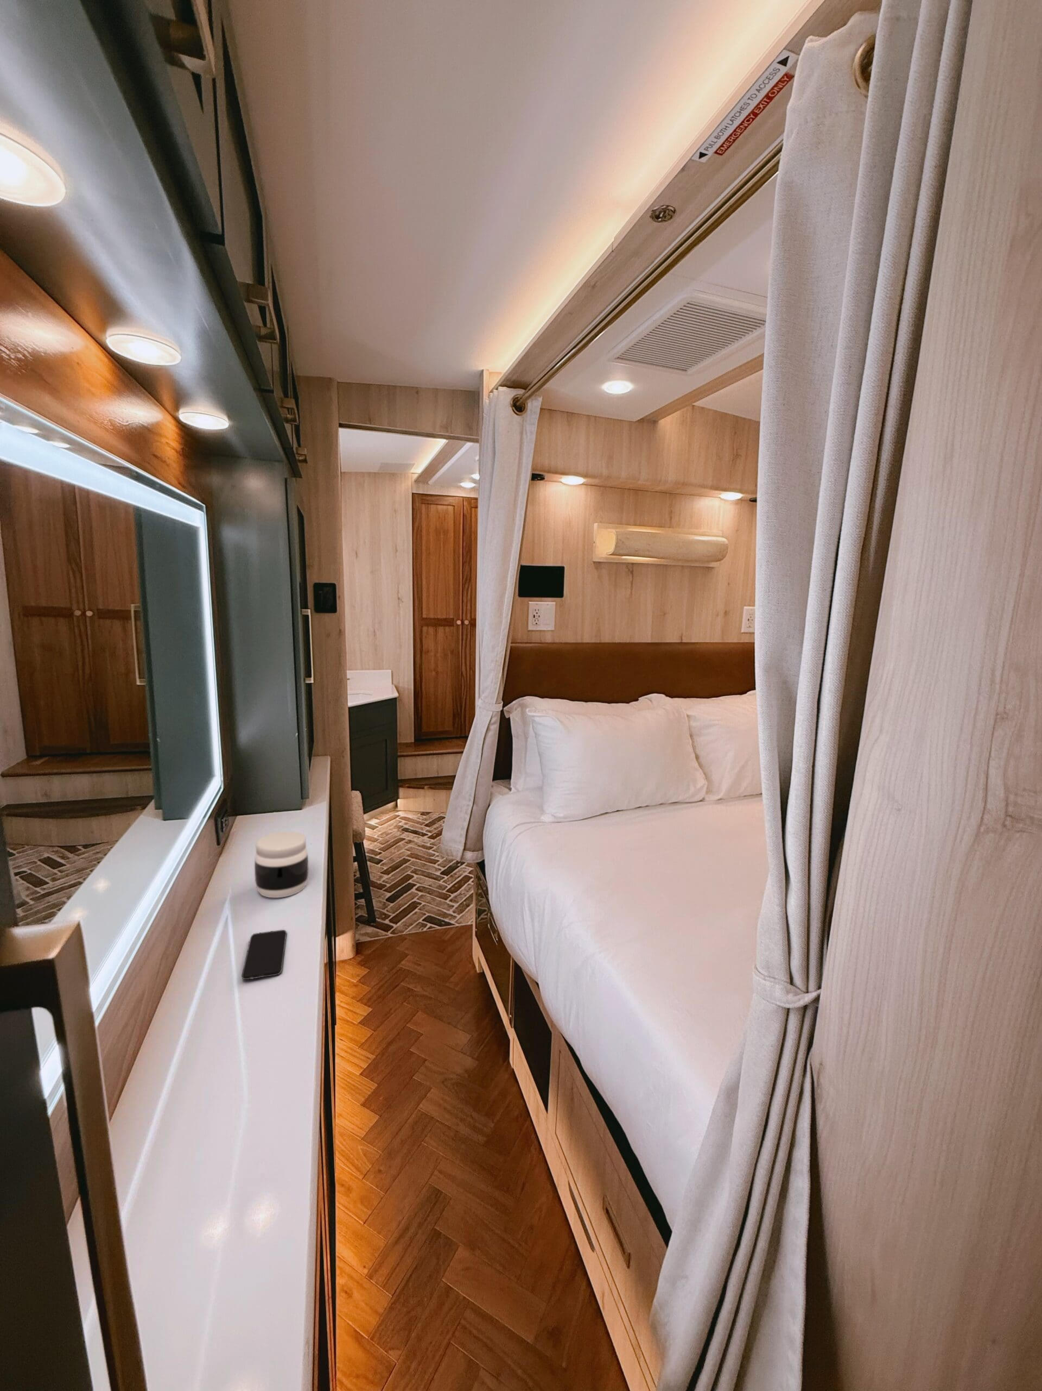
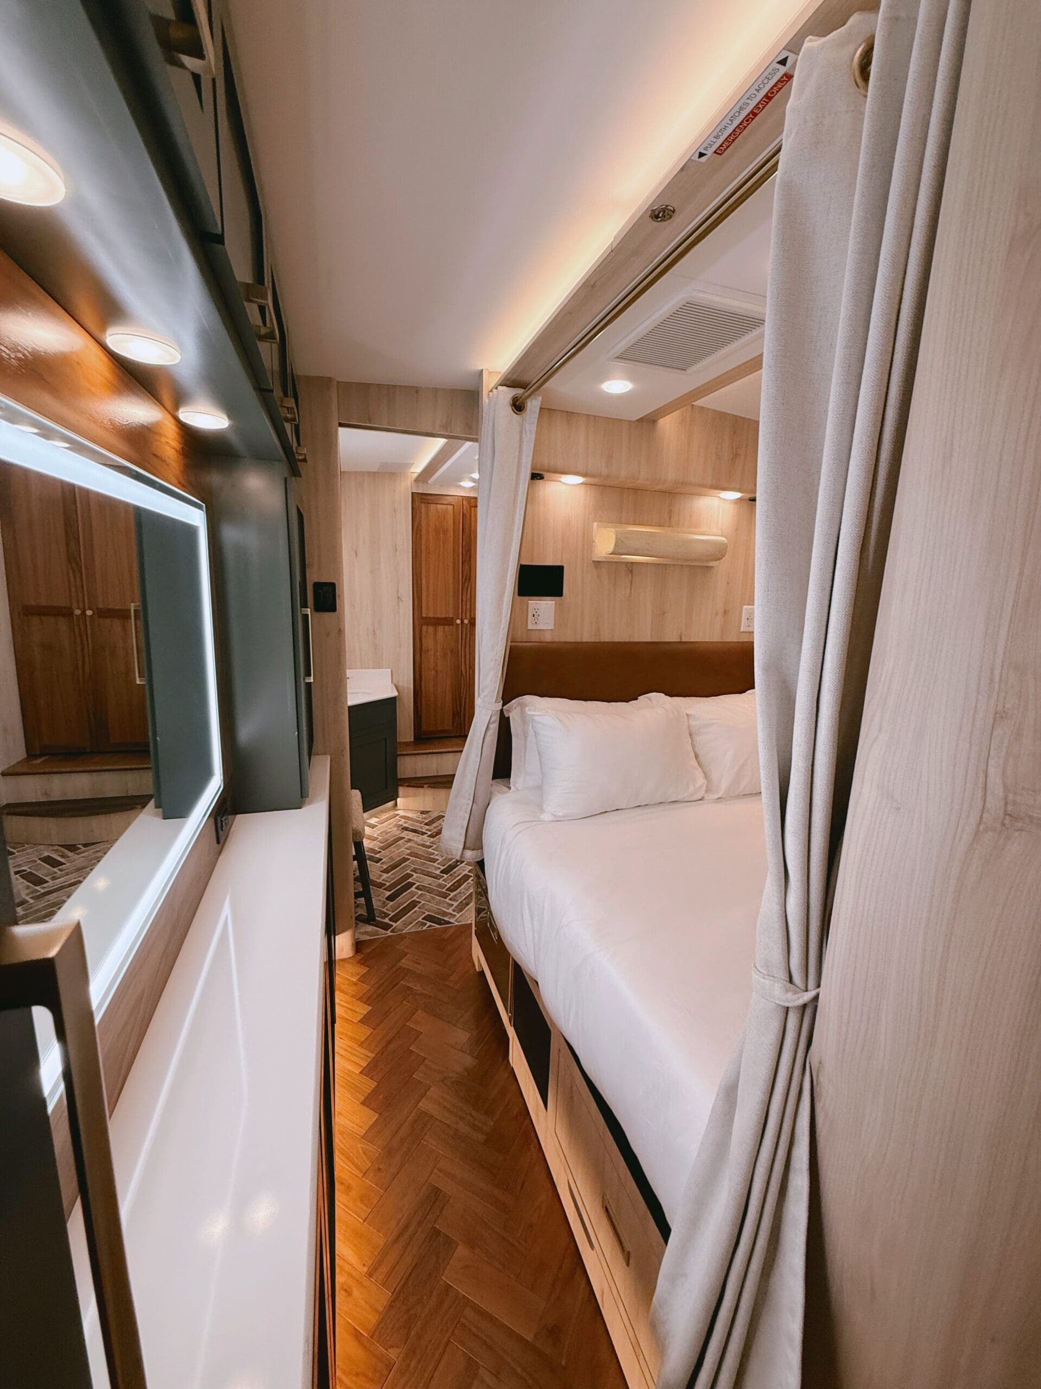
- smartphone [241,929,287,980]
- jar [254,831,309,898]
